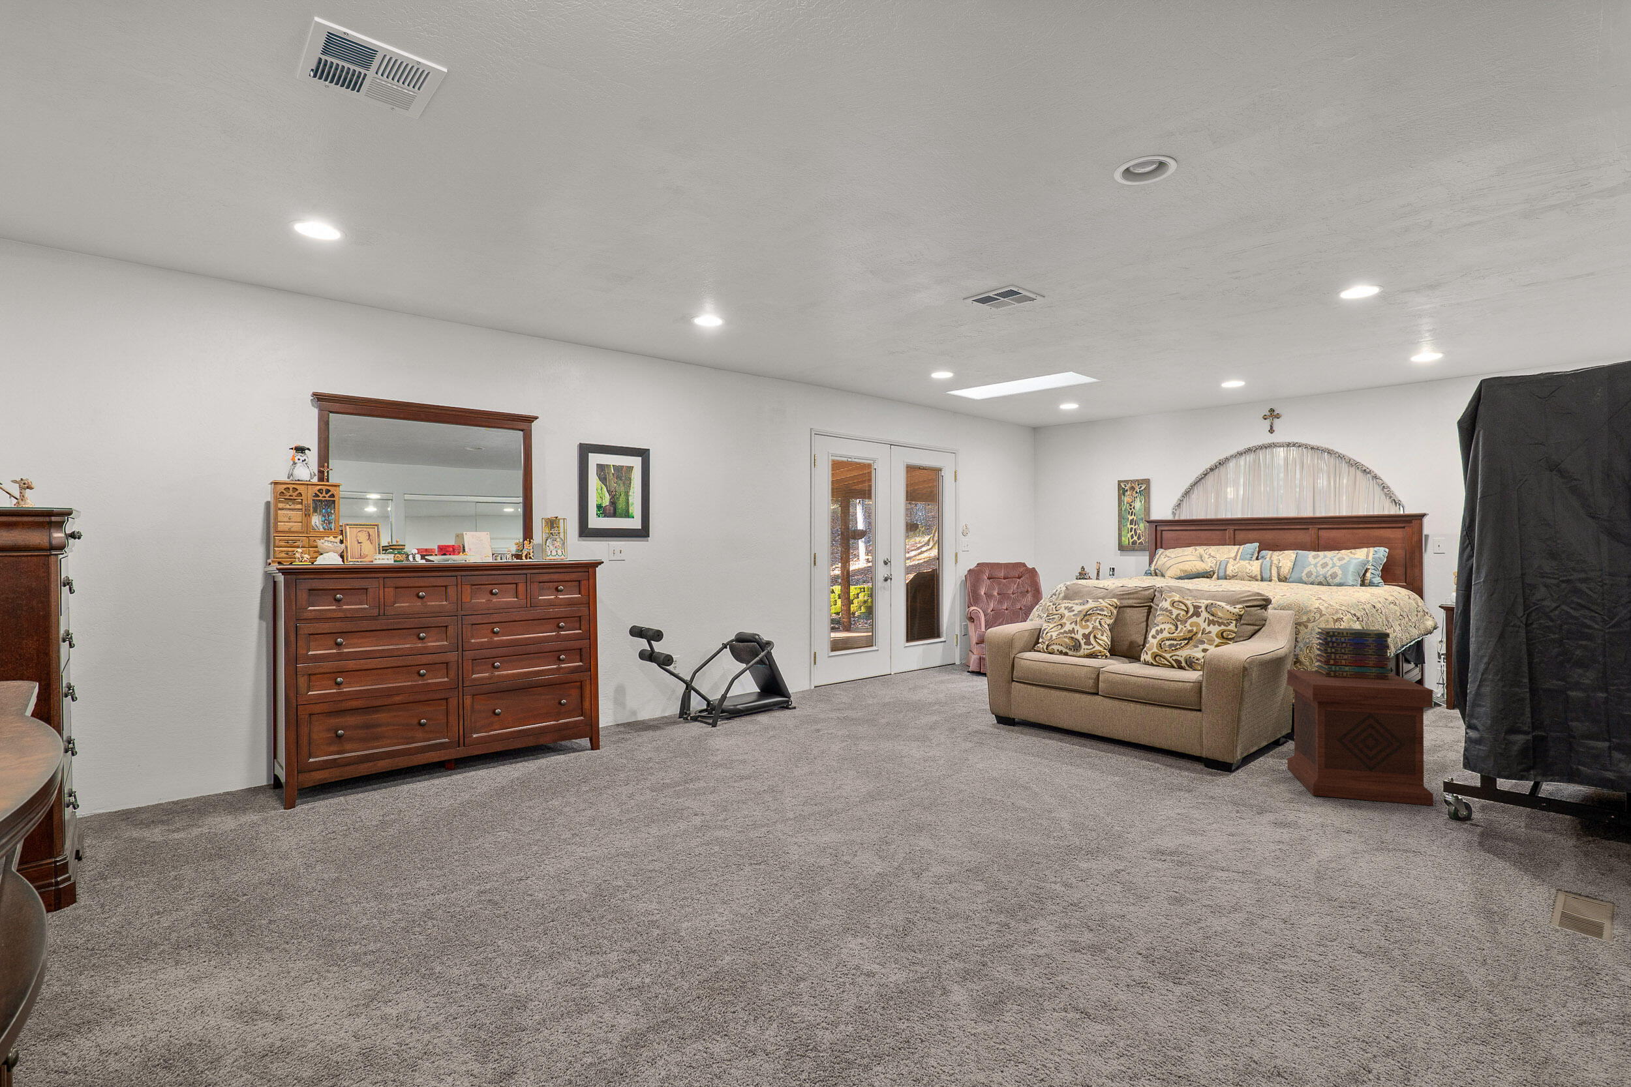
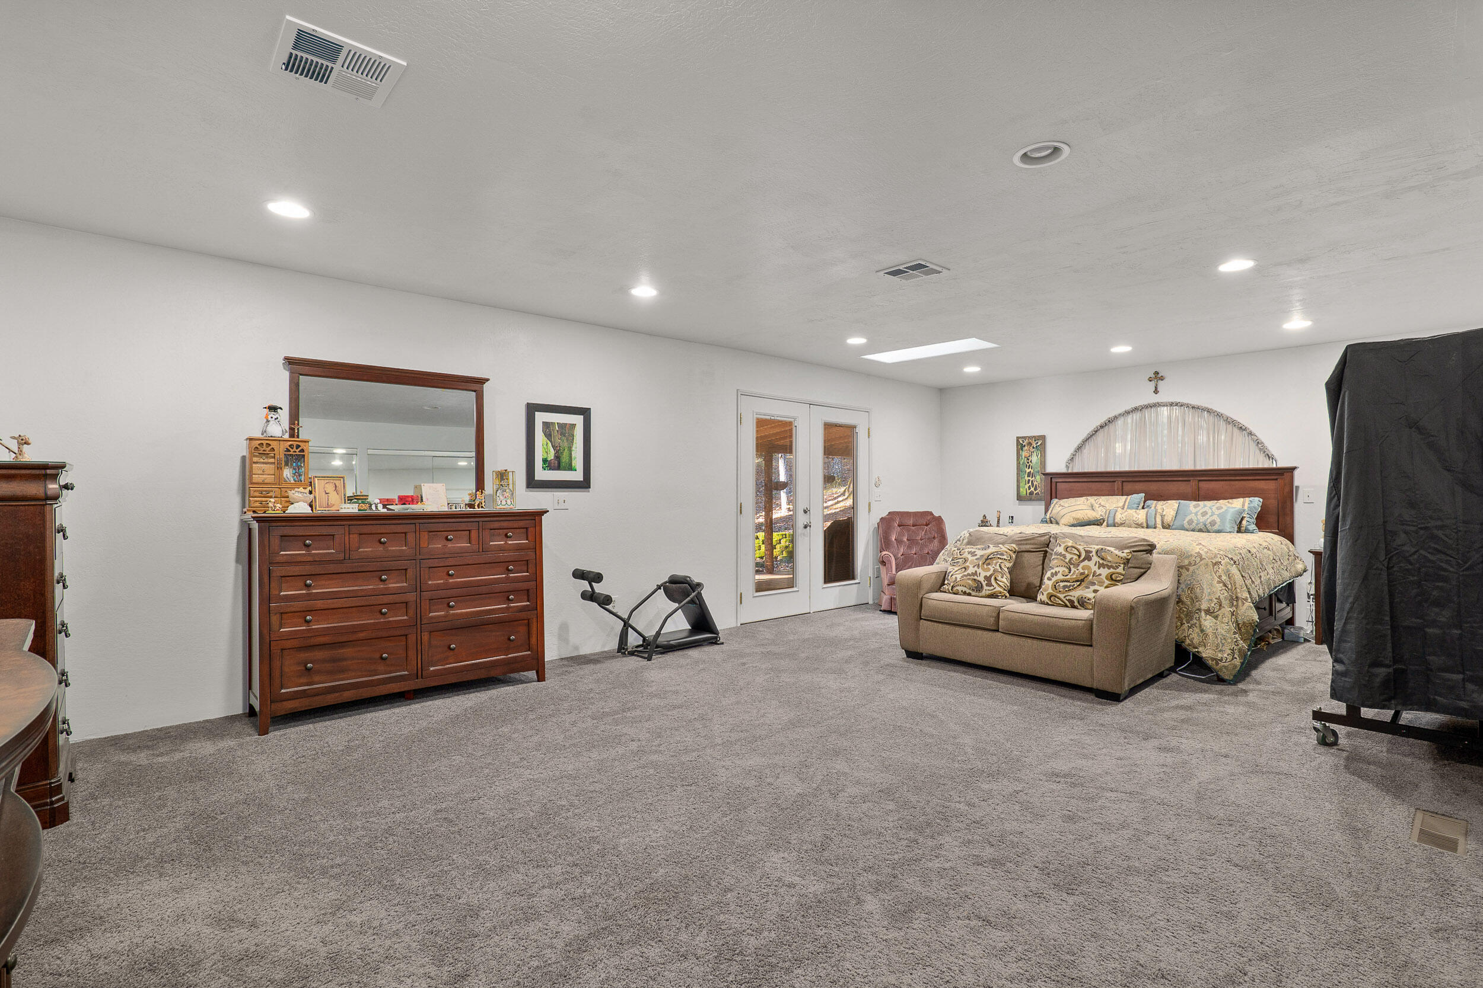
- side table [1286,668,1434,807]
- book stack [1314,627,1392,679]
